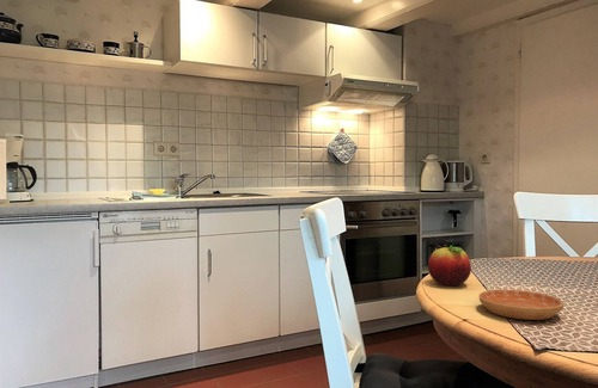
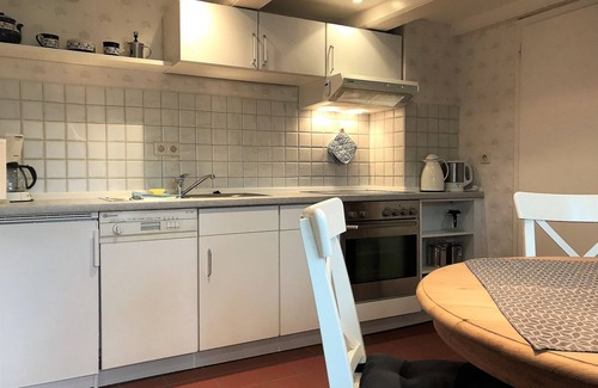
- fruit [427,245,472,287]
- saucer [477,289,565,321]
